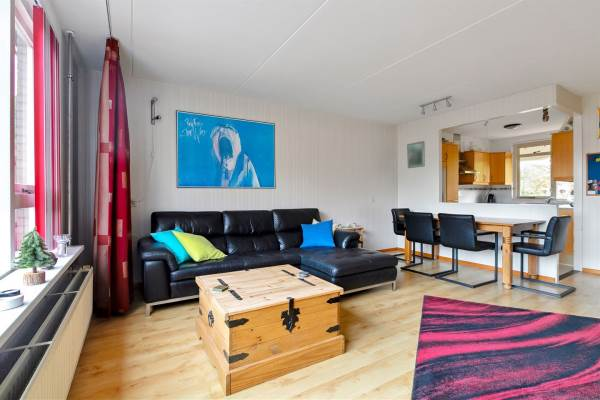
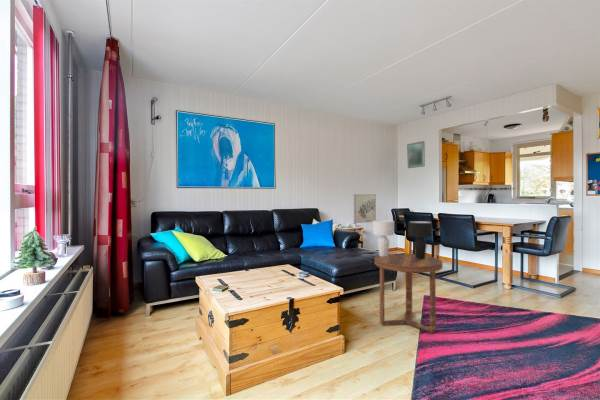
+ table lamp [372,219,433,259]
+ side table [374,252,443,334]
+ wall art [353,193,377,224]
